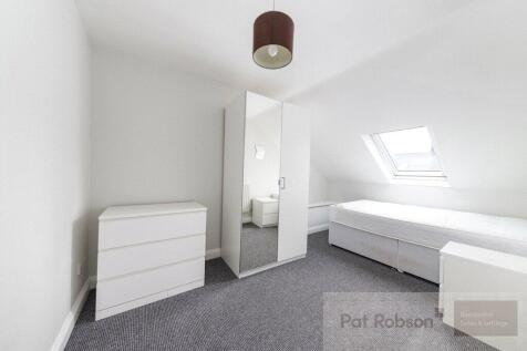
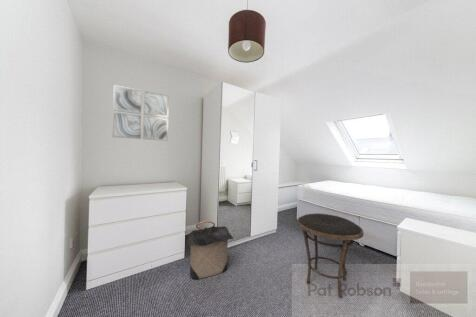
+ laundry hamper [186,220,234,280]
+ side table [296,213,365,299]
+ wall art [112,84,170,142]
